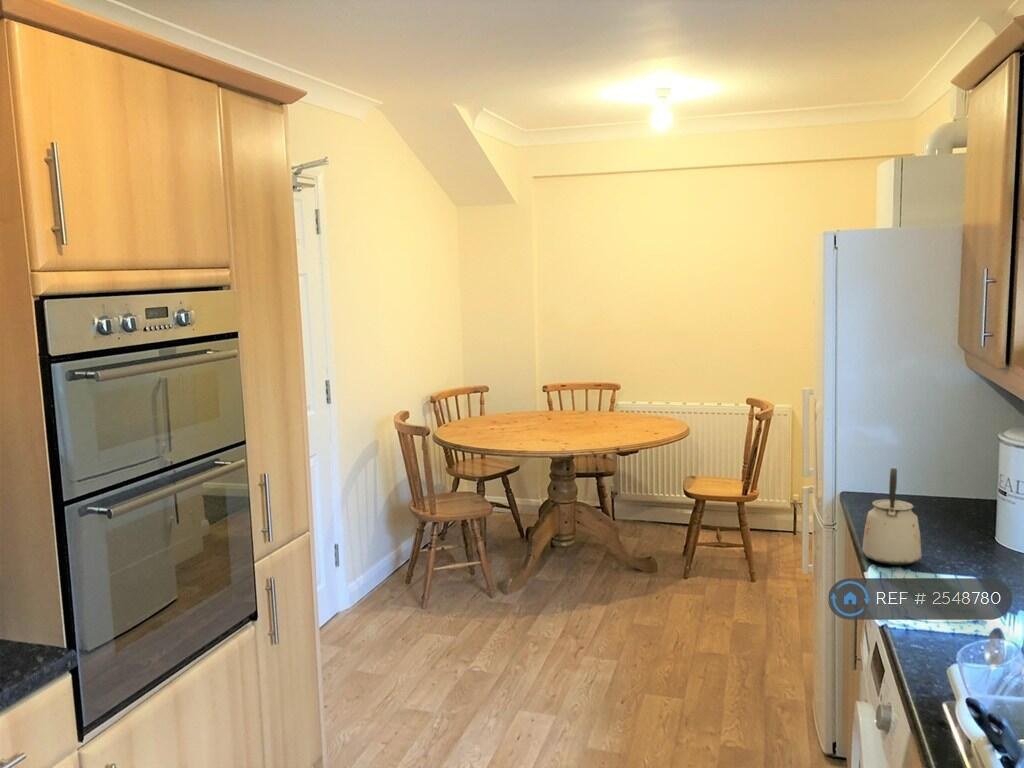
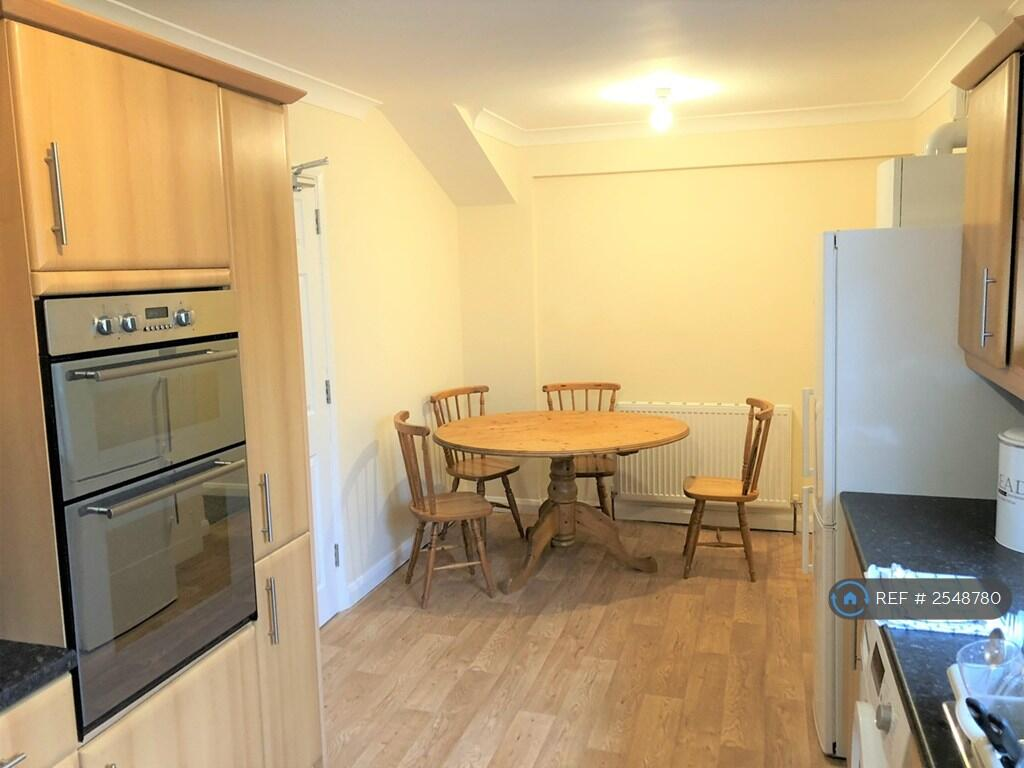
- kettle [861,467,922,566]
